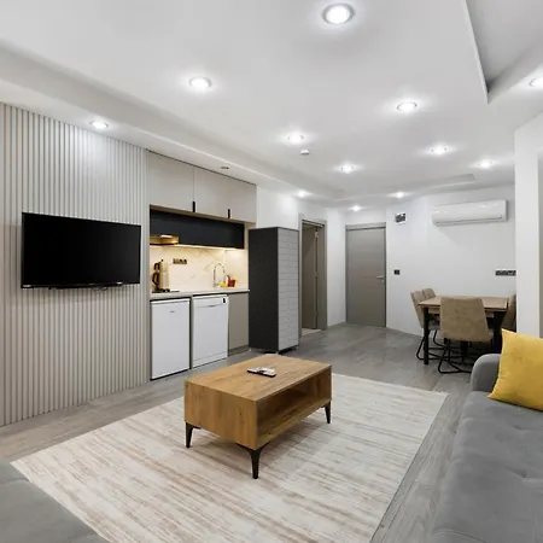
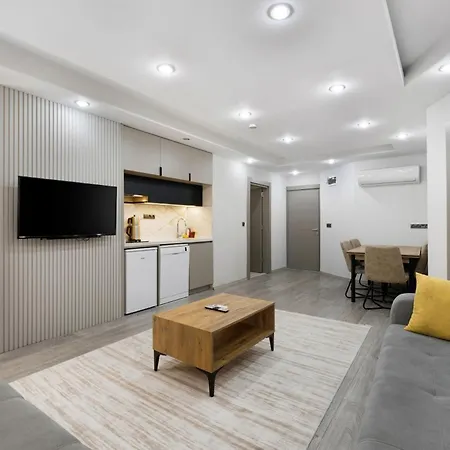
- storage cabinet [246,226,300,356]
